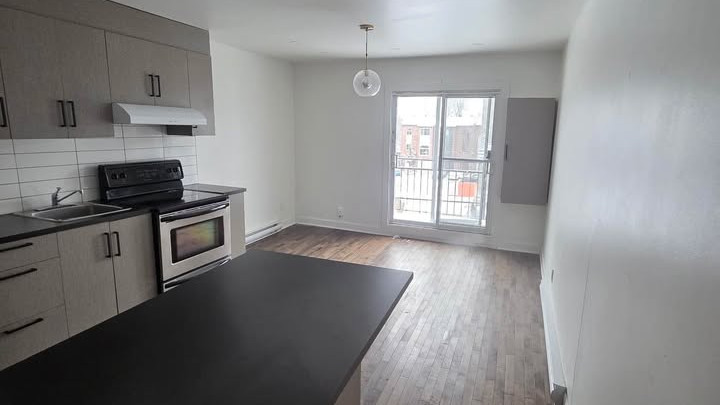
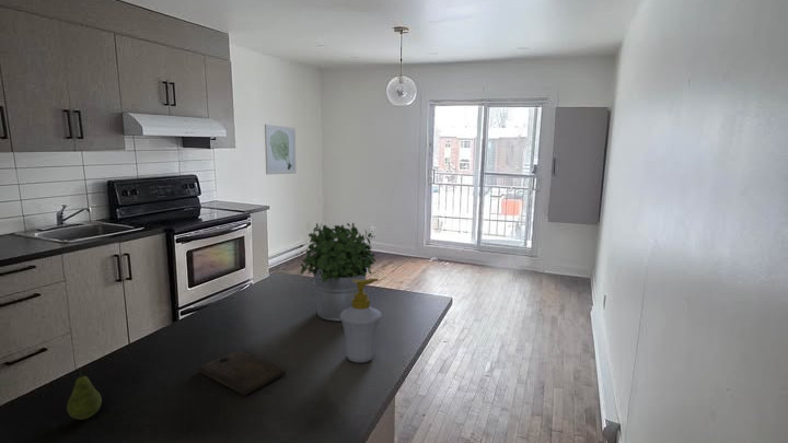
+ cutting board [197,349,286,396]
+ potted plant [300,222,376,323]
+ wall art [264,124,298,176]
+ fruit [66,369,103,421]
+ soap bottle [340,277,383,364]
